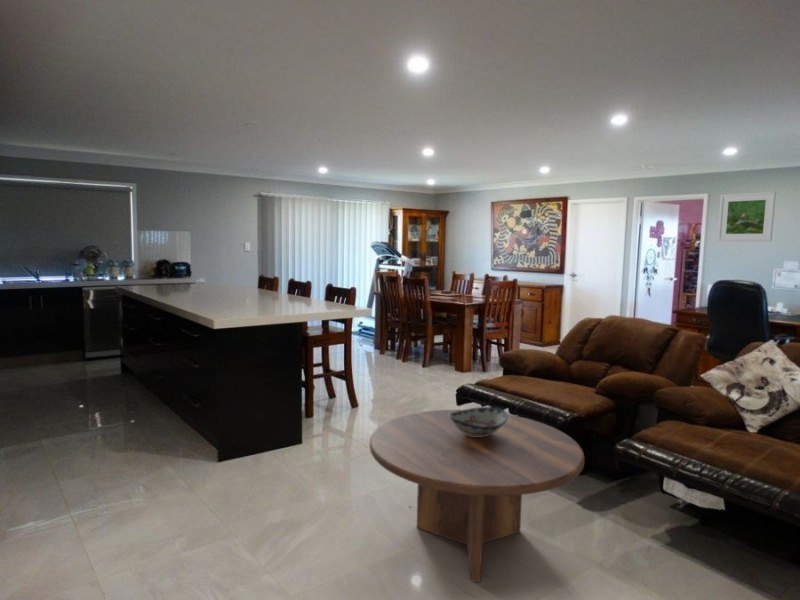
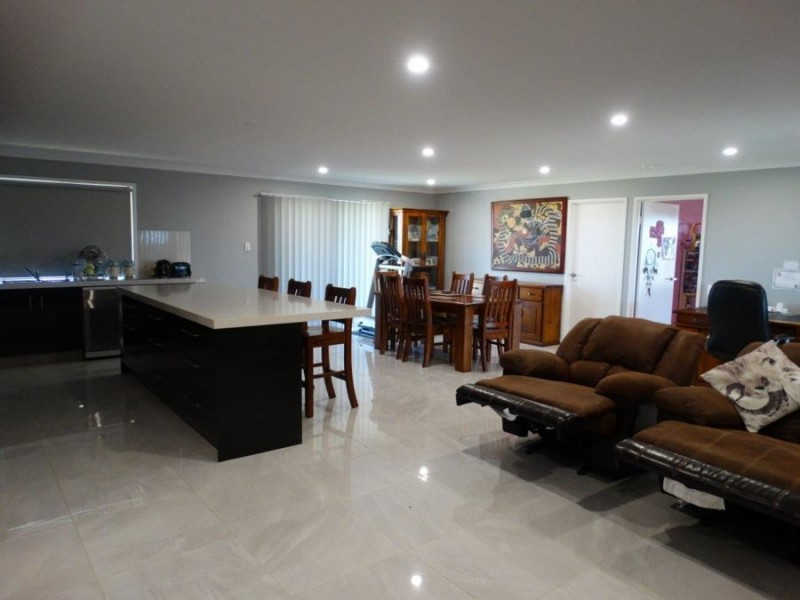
- decorative bowl [449,406,508,437]
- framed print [716,190,777,242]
- coffee table [369,409,585,583]
